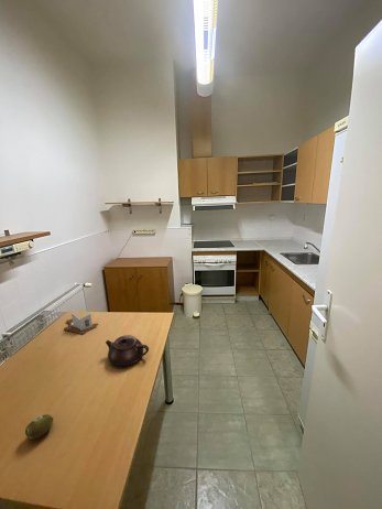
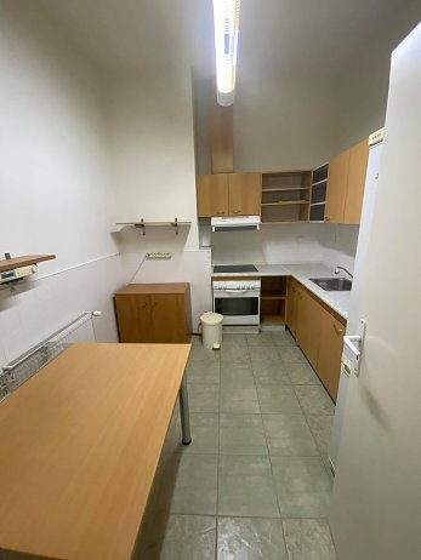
- fruit [24,413,54,441]
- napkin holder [63,312,99,336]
- teapot [105,334,150,367]
